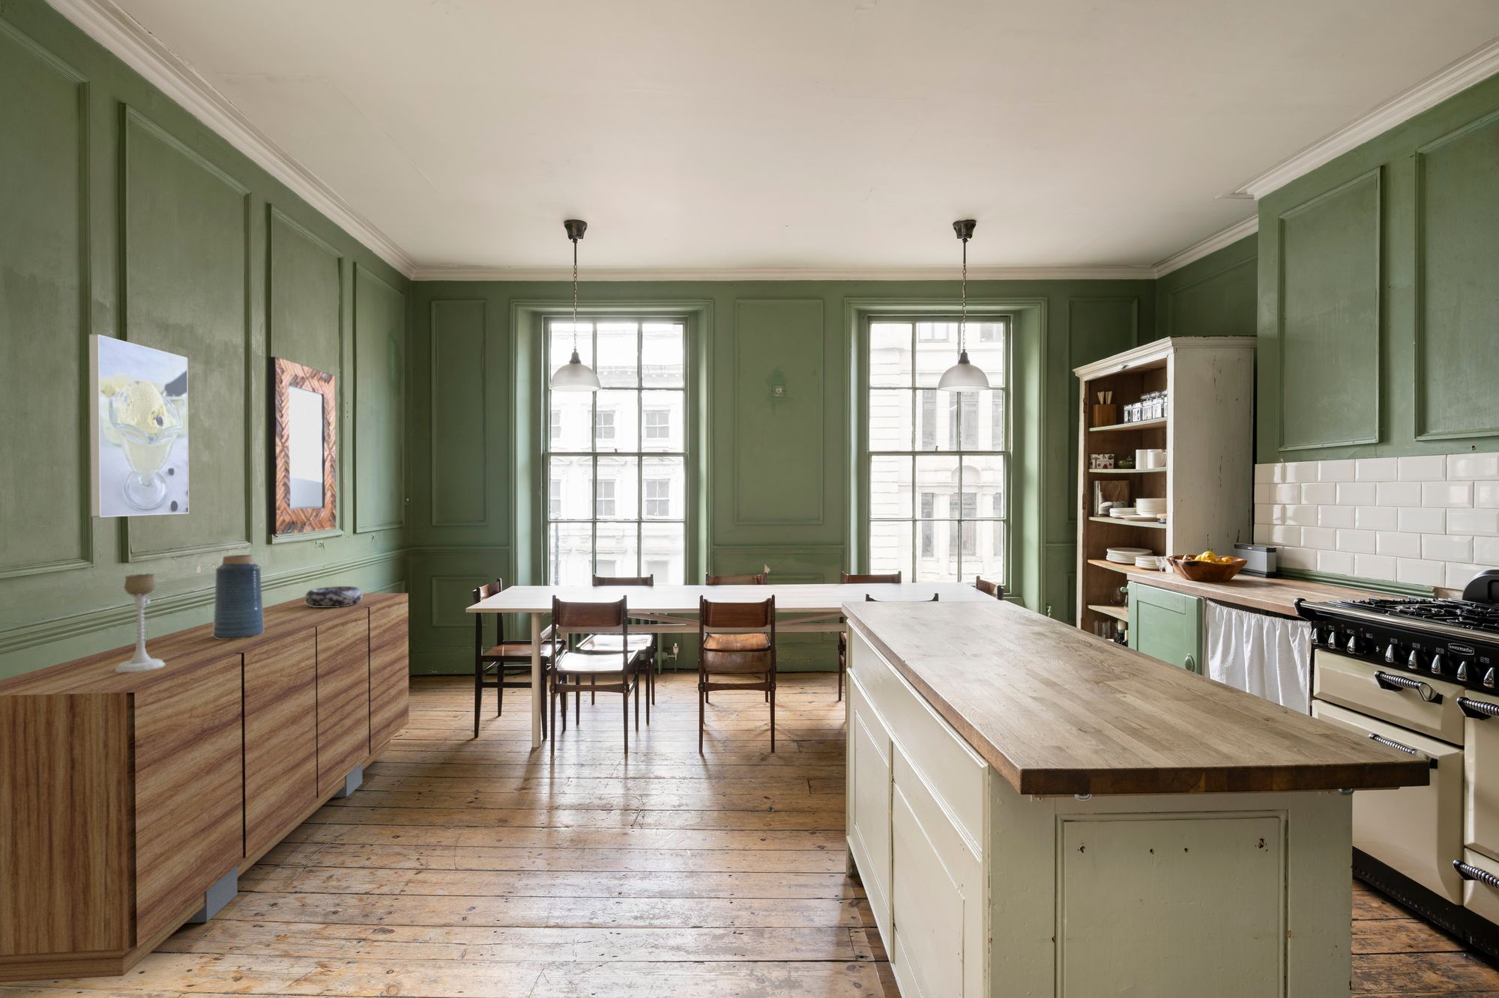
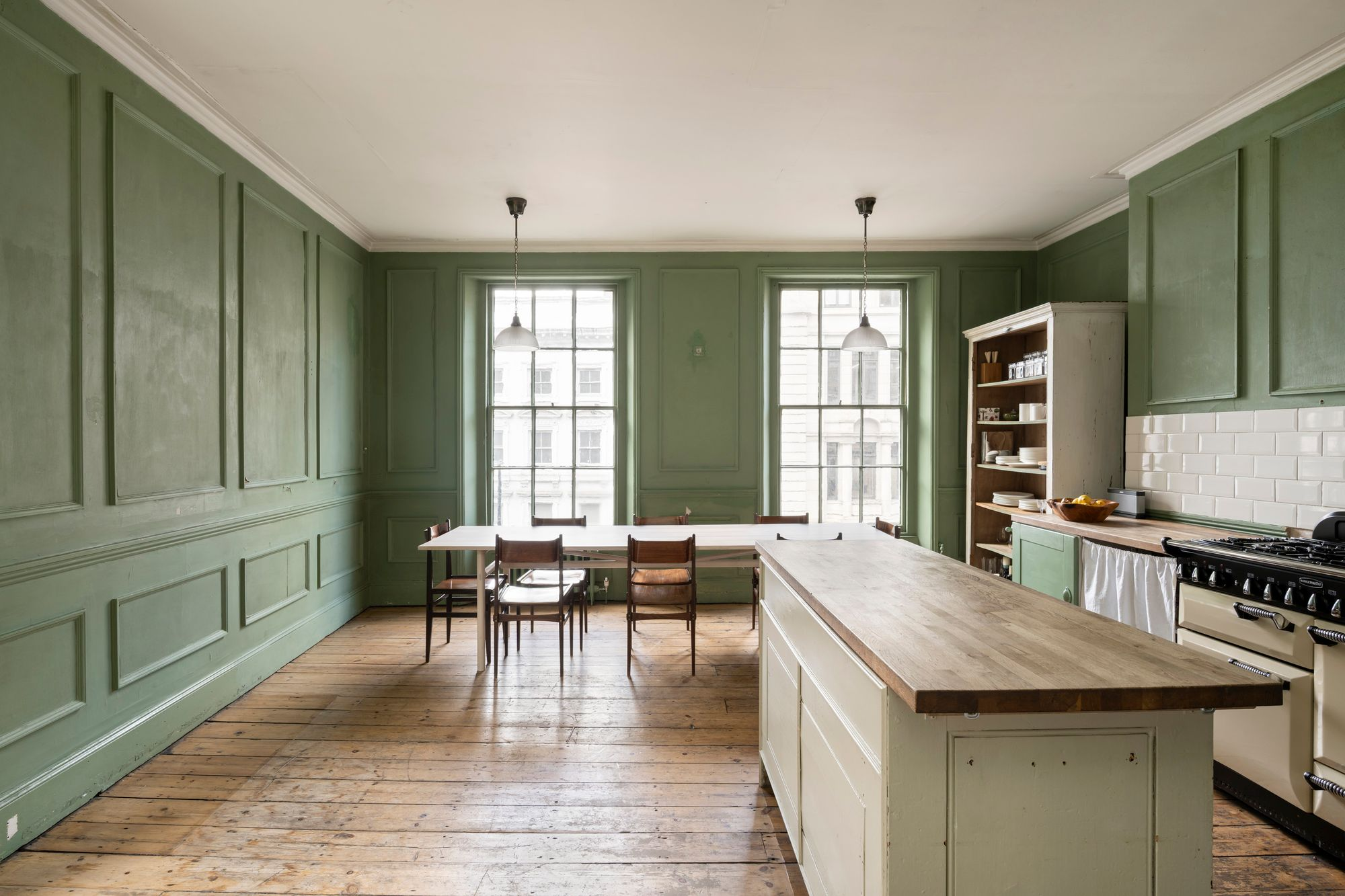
- vase [213,554,264,639]
- sideboard [0,593,410,984]
- candle holder [116,573,165,673]
- decorative bowl [304,586,362,607]
- home mirror [266,355,337,536]
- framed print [88,333,189,518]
